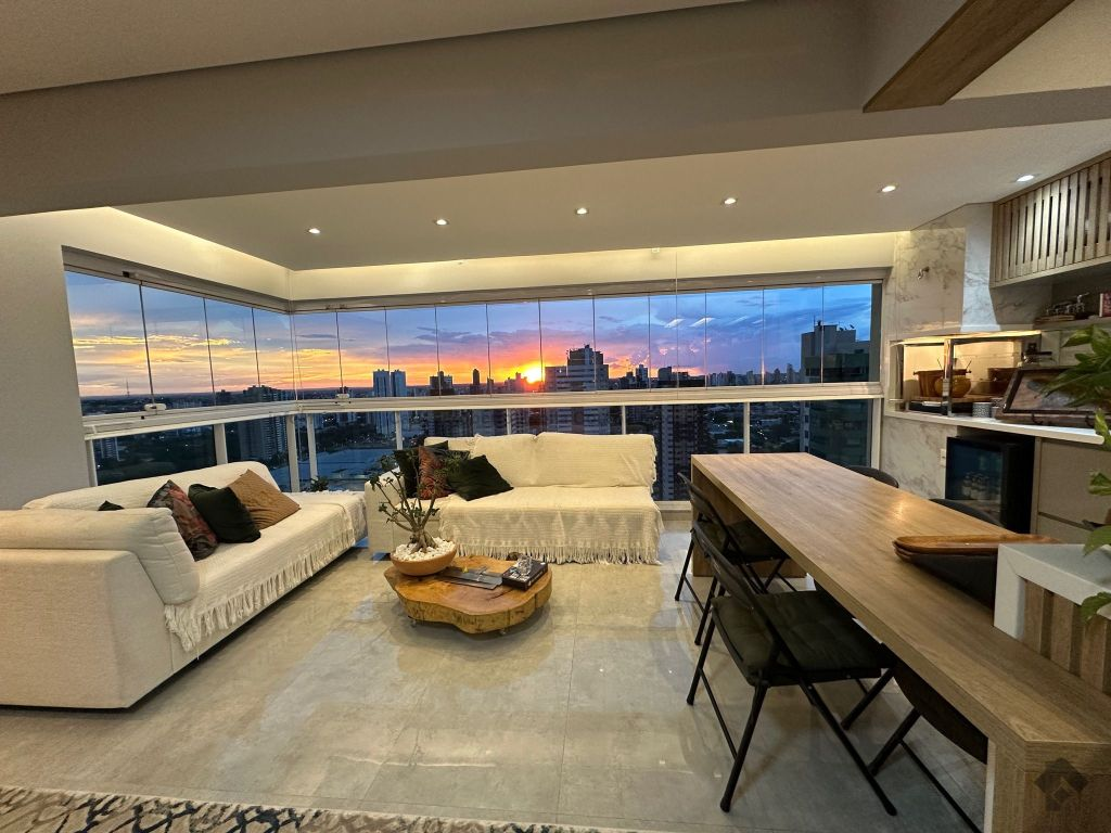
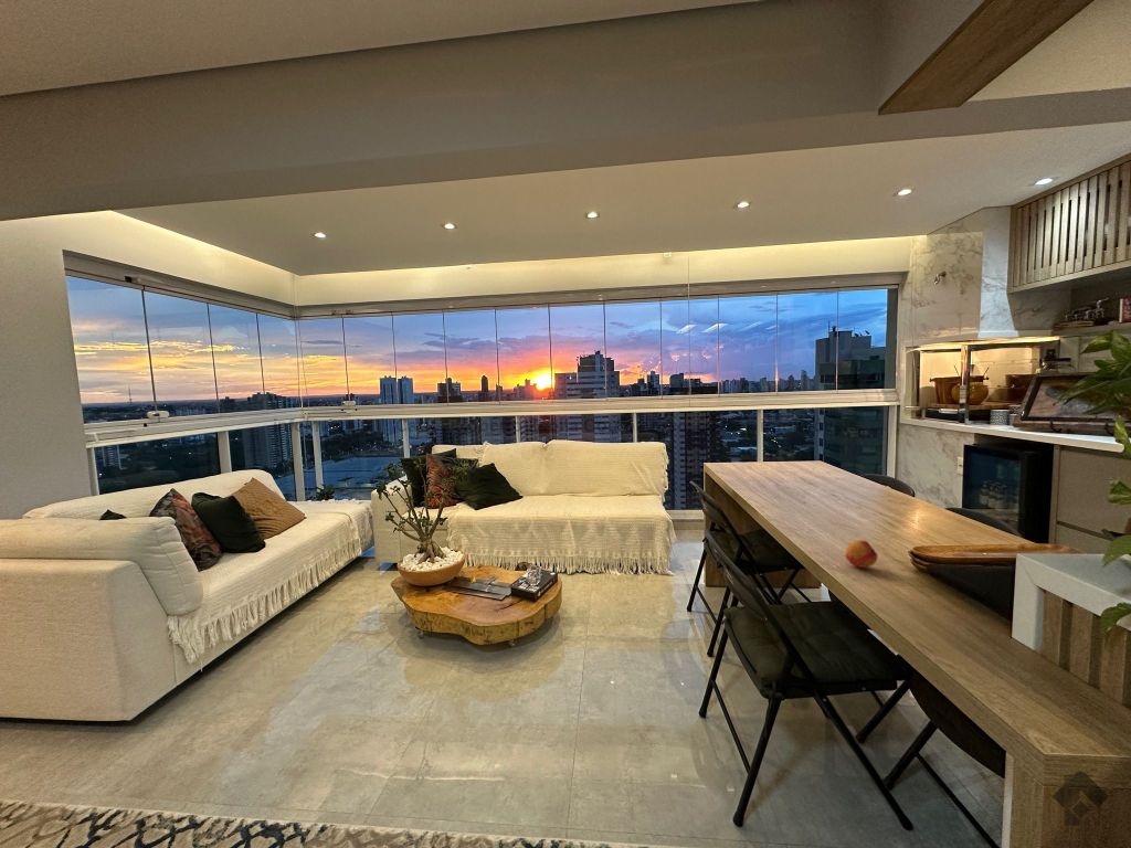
+ fruit [844,539,878,569]
